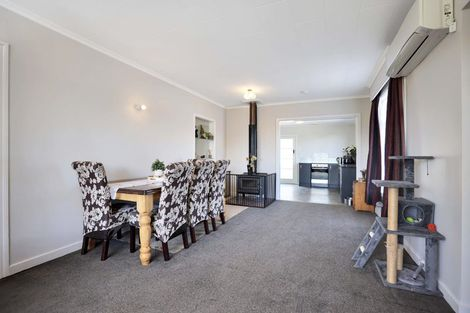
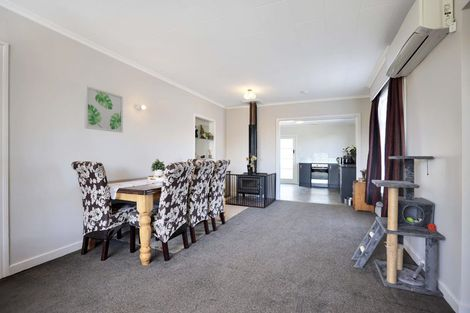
+ wall art [83,85,124,133]
